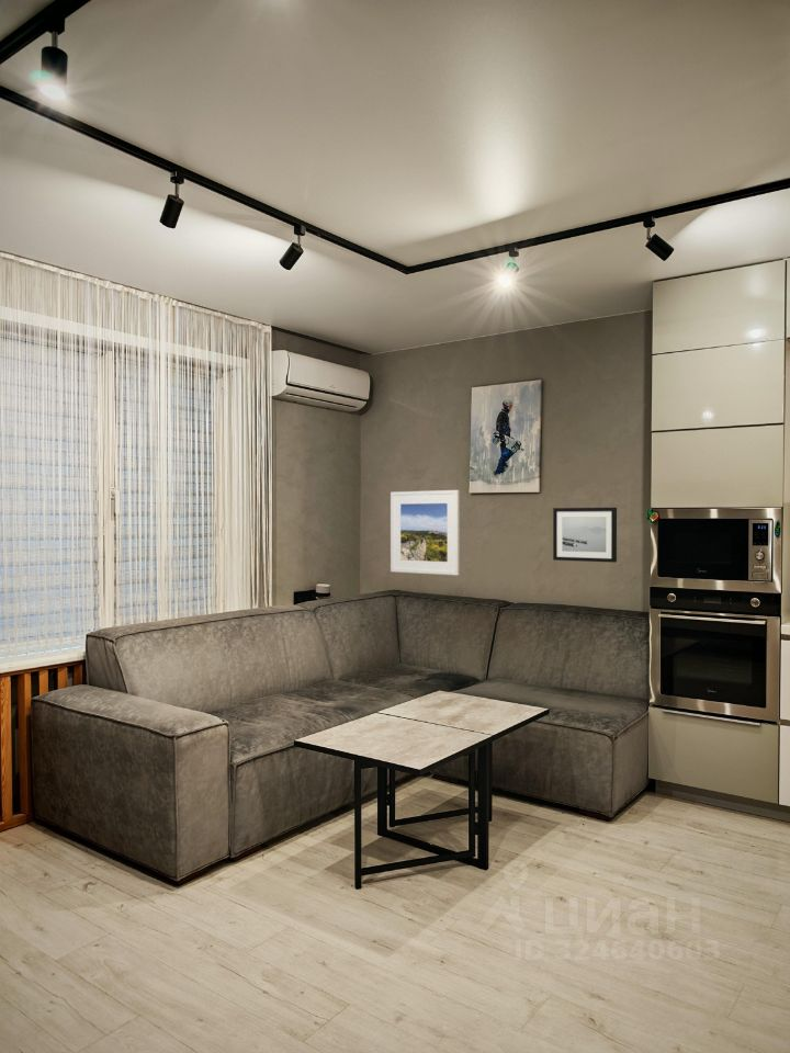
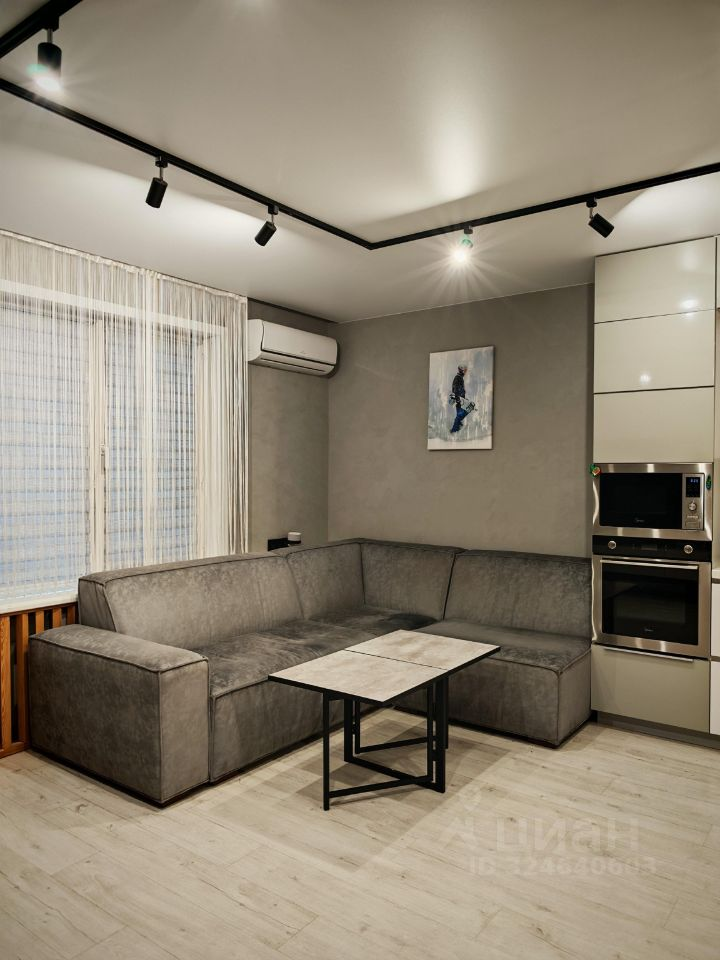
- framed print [390,489,461,576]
- wall art [552,507,618,564]
